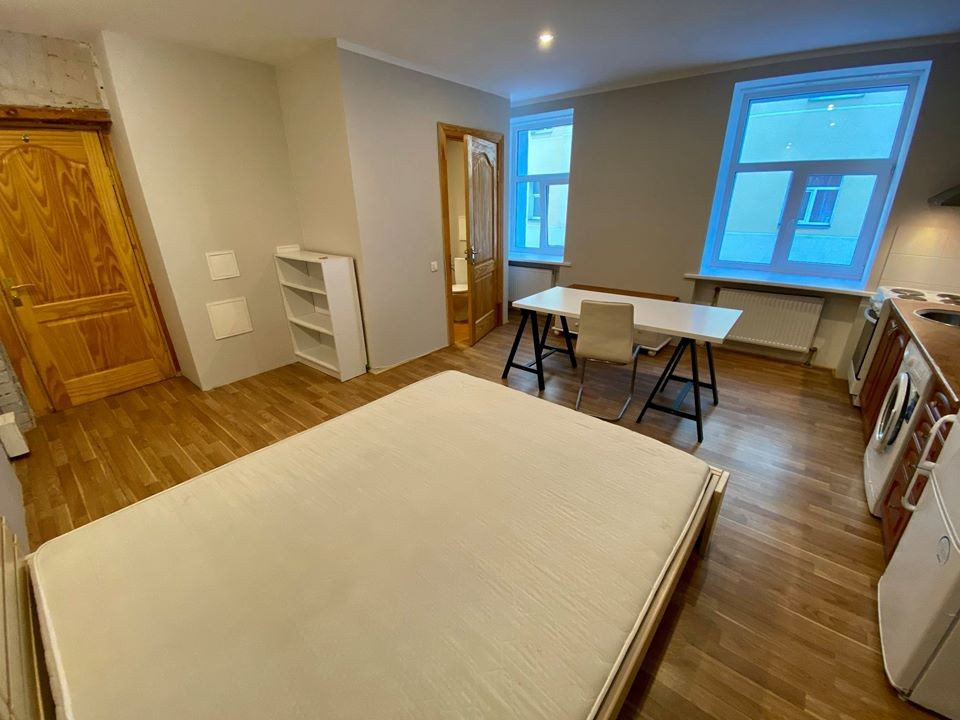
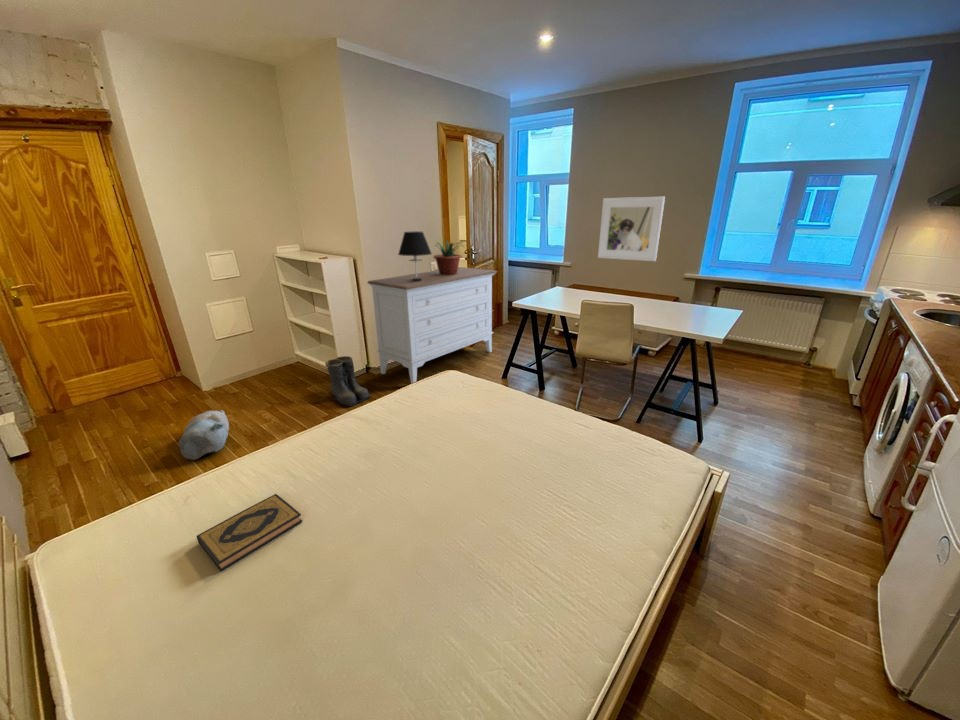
+ boots [324,355,373,407]
+ dresser [366,266,499,385]
+ potted plant [433,239,466,275]
+ hardback book [196,493,303,572]
+ table lamp [397,230,433,282]
+ plush toy [178,409,230,461]
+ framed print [597,196,666,262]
